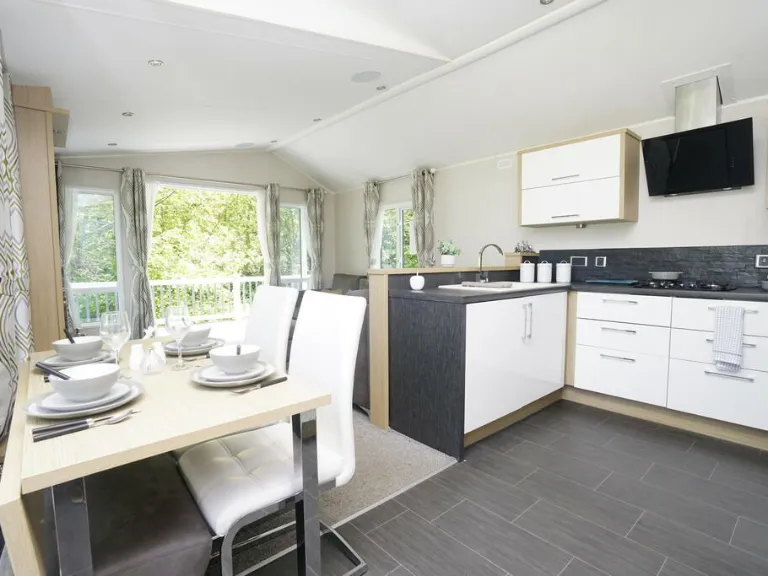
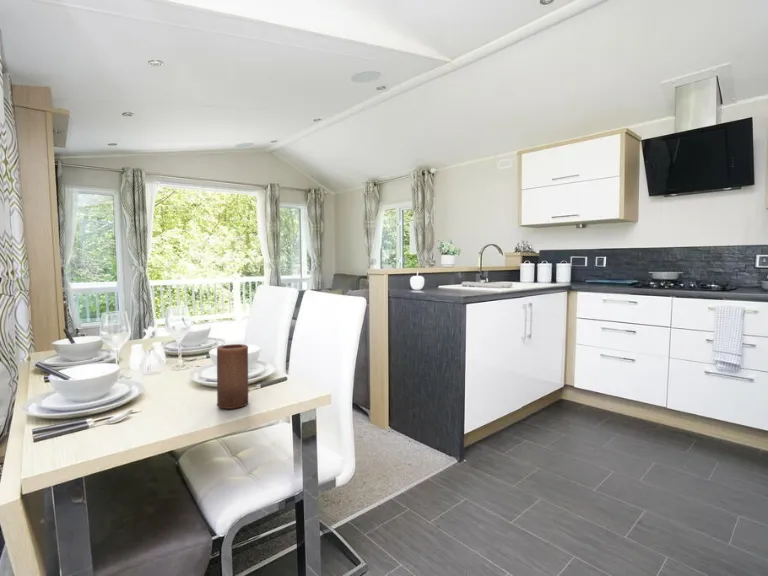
+ candle [216,343,249,410]
